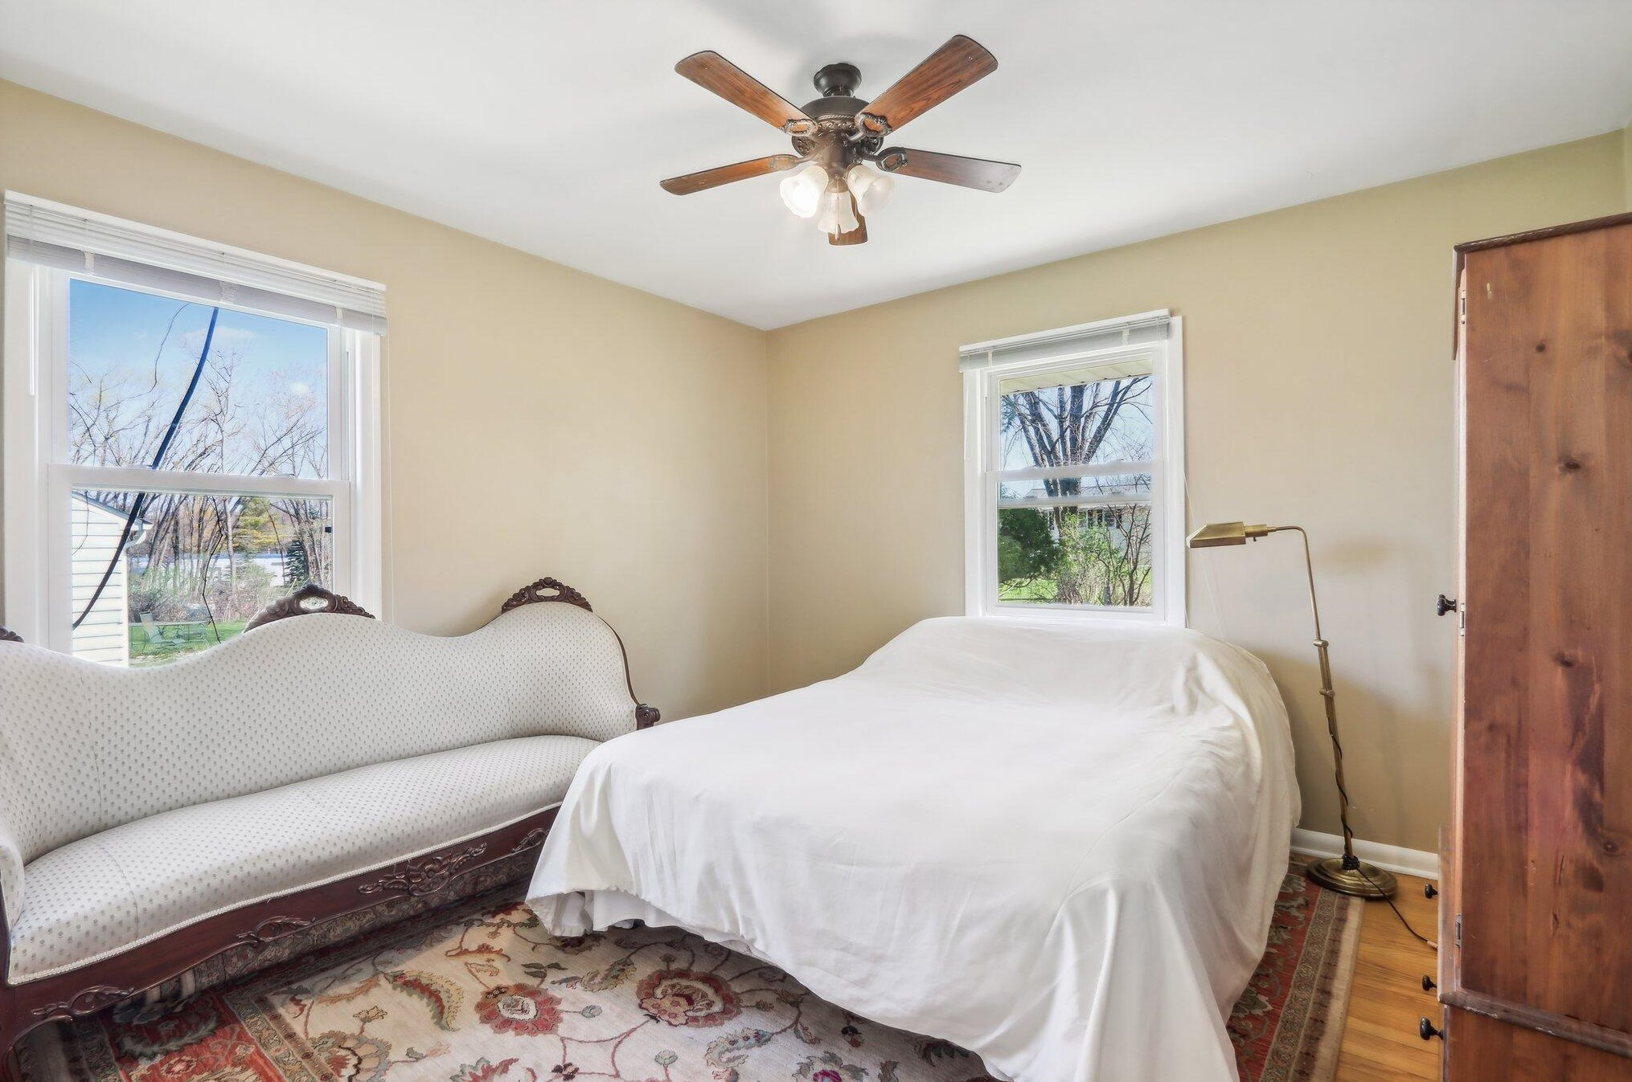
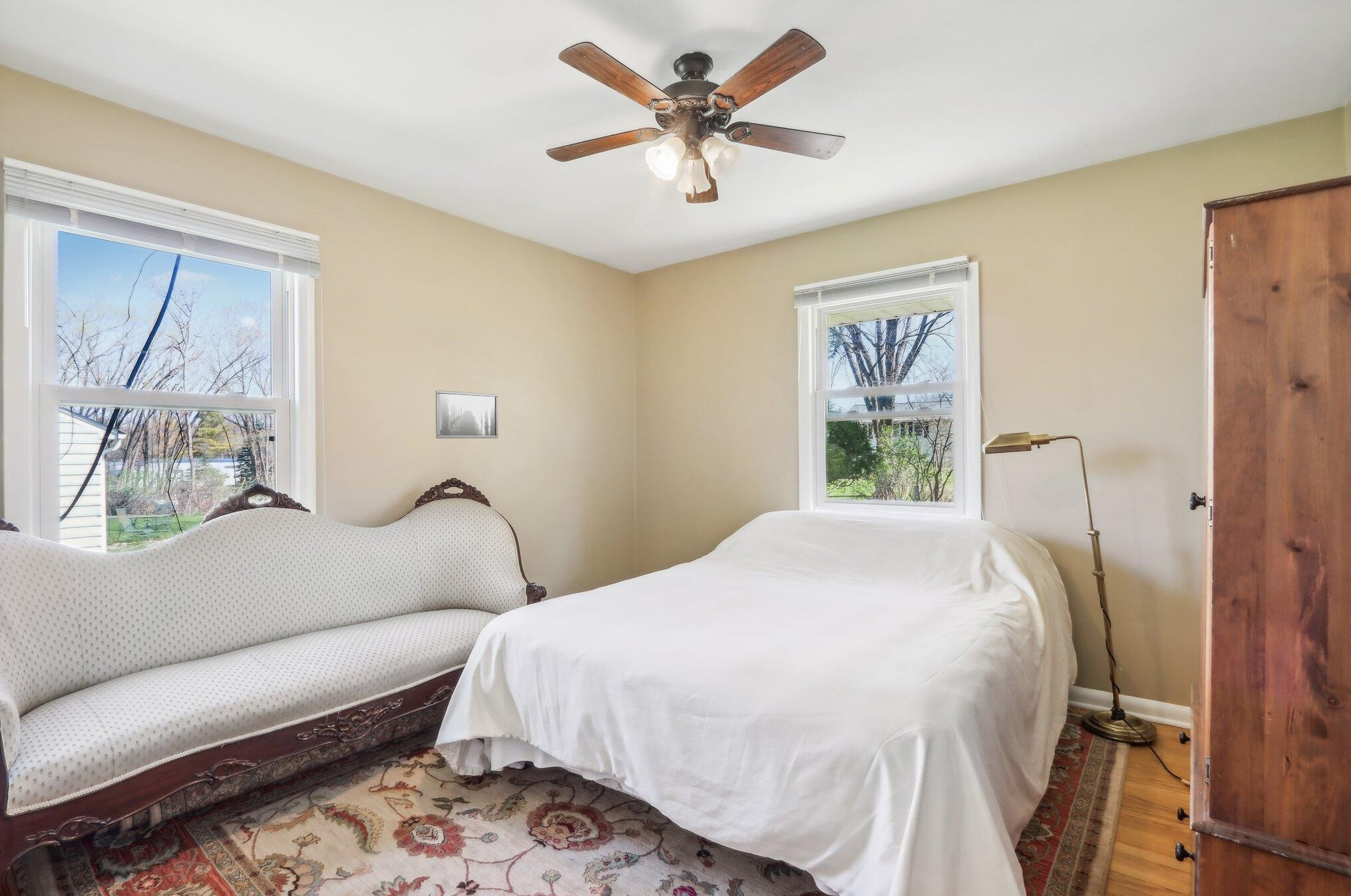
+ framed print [435,390,498,439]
